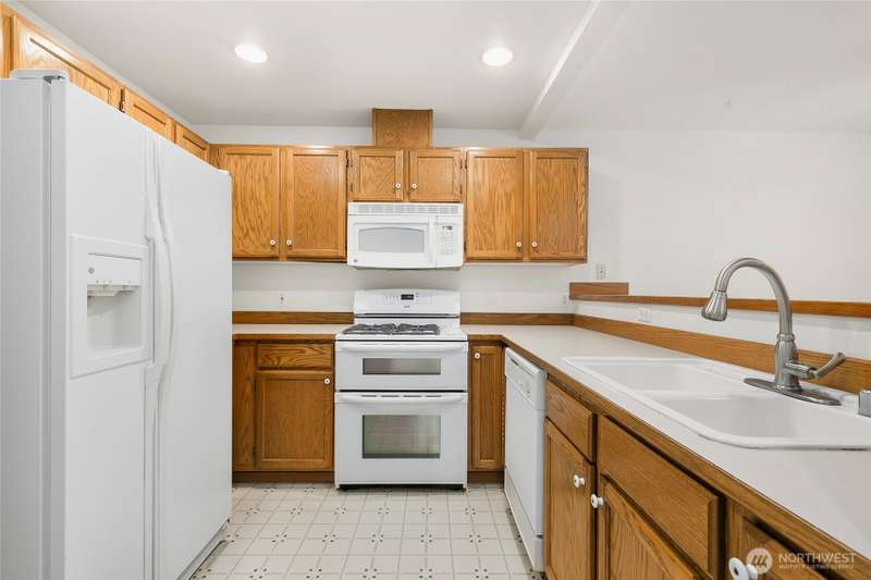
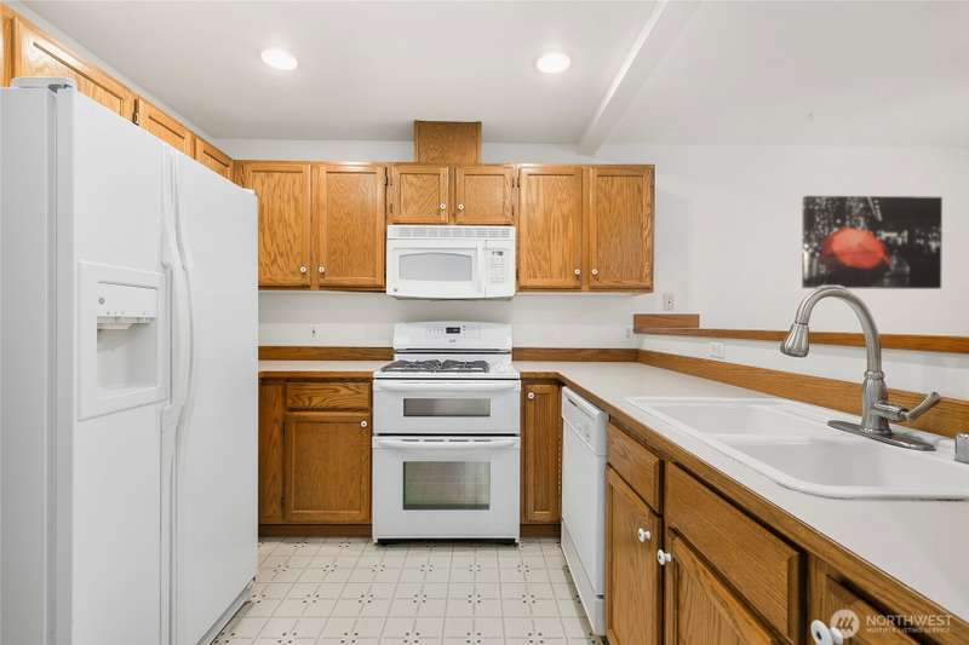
+ wall art [801,195,944,290]
